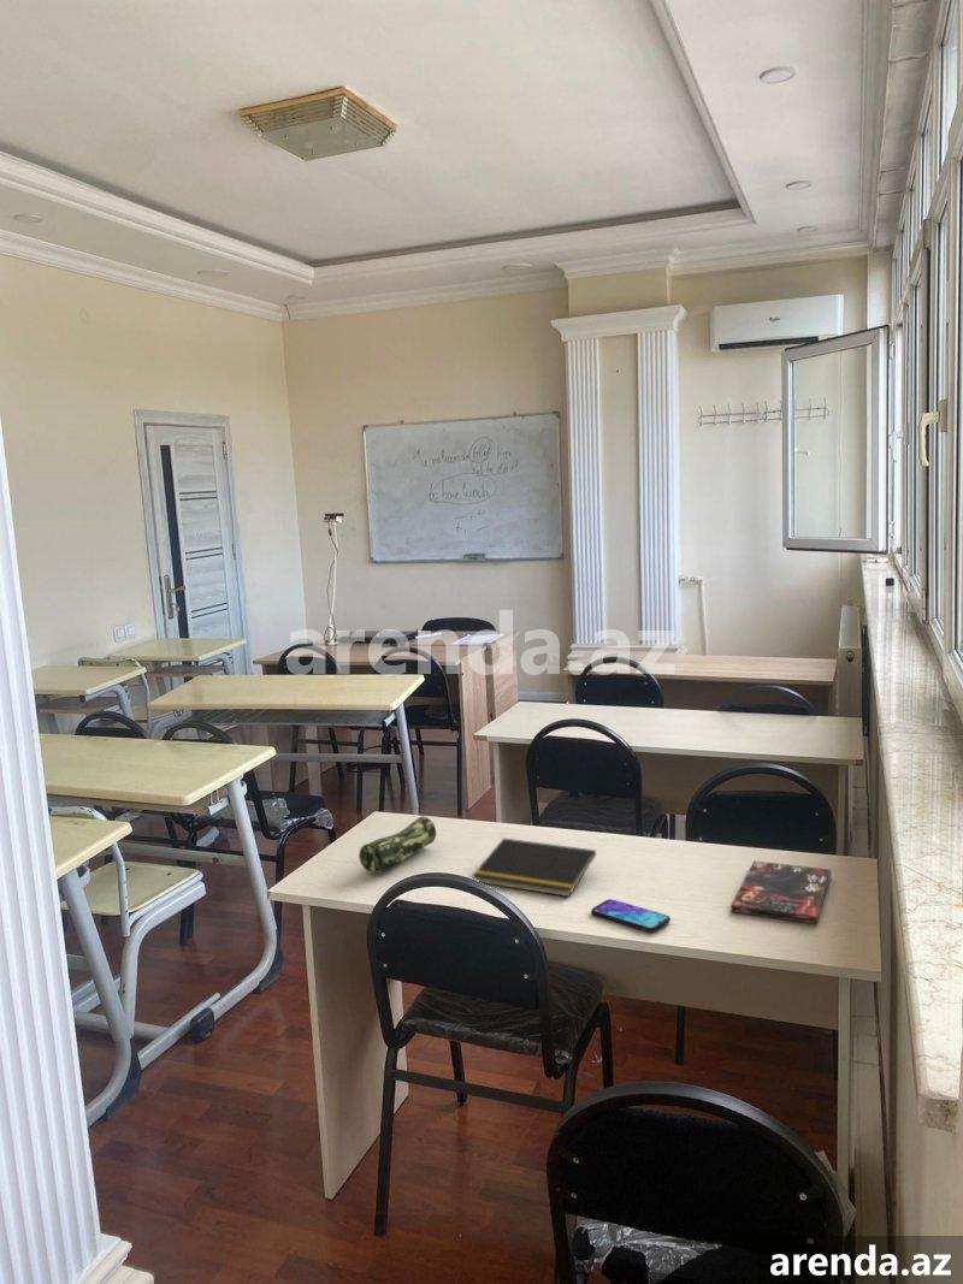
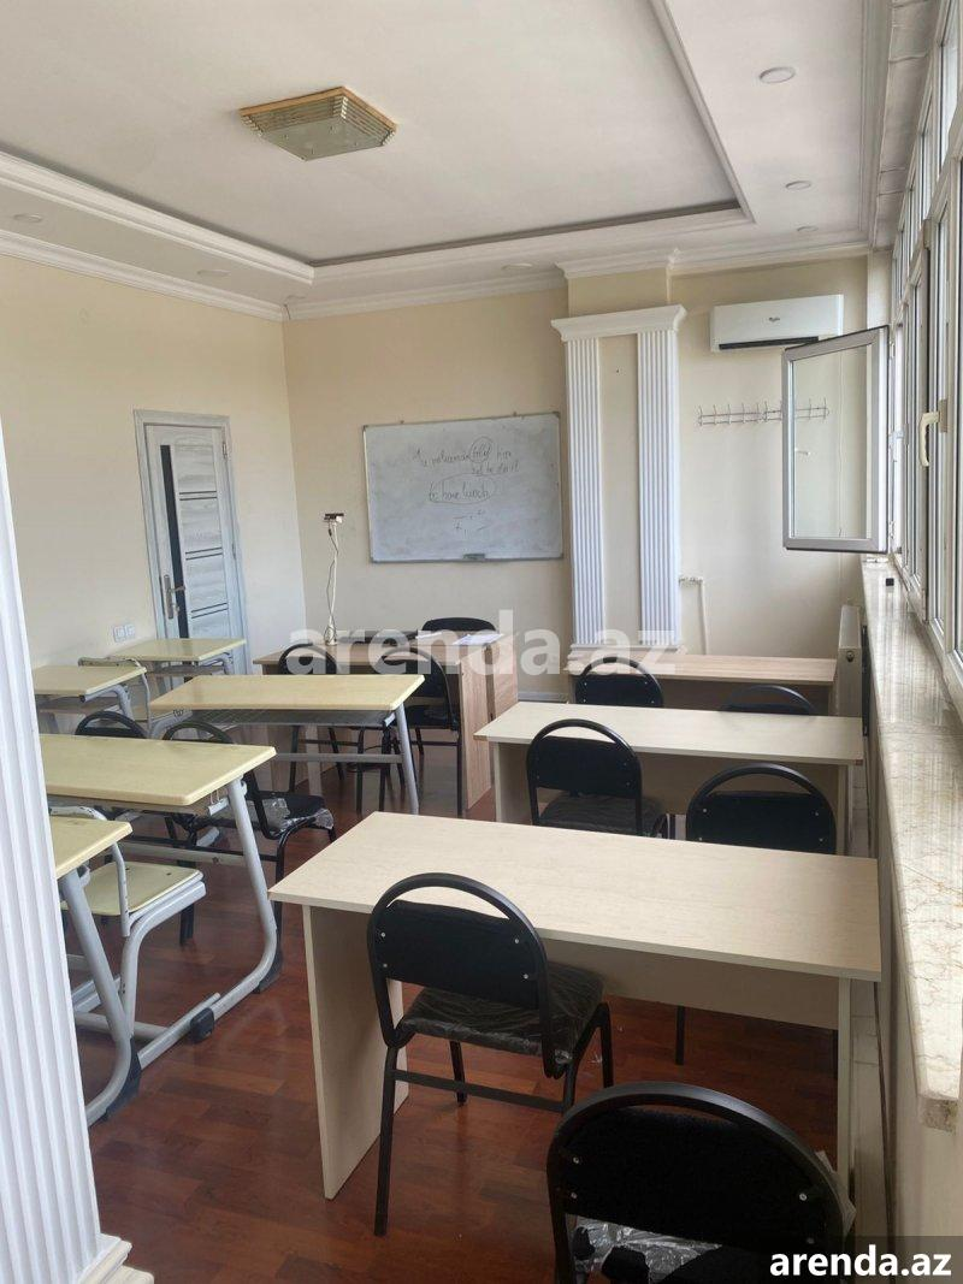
- book [729,859,832,925]
- notepad [471,838,597,898]
- pencil case [358,813,437,875]
- smartphone [590,898,672,933]
